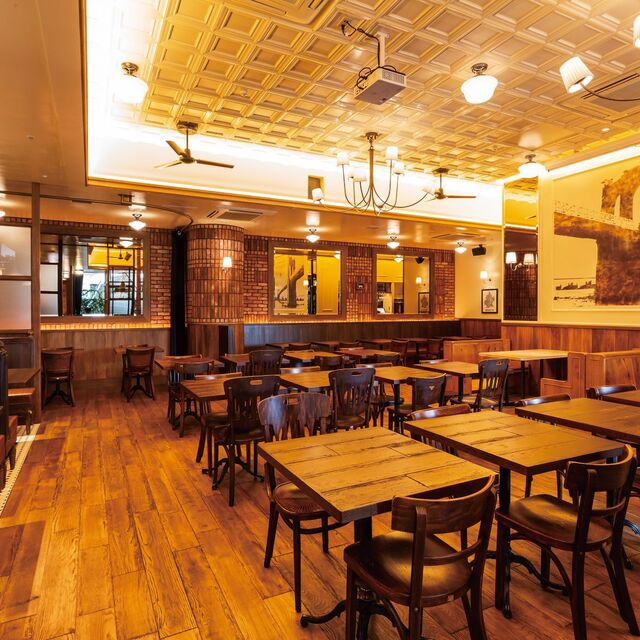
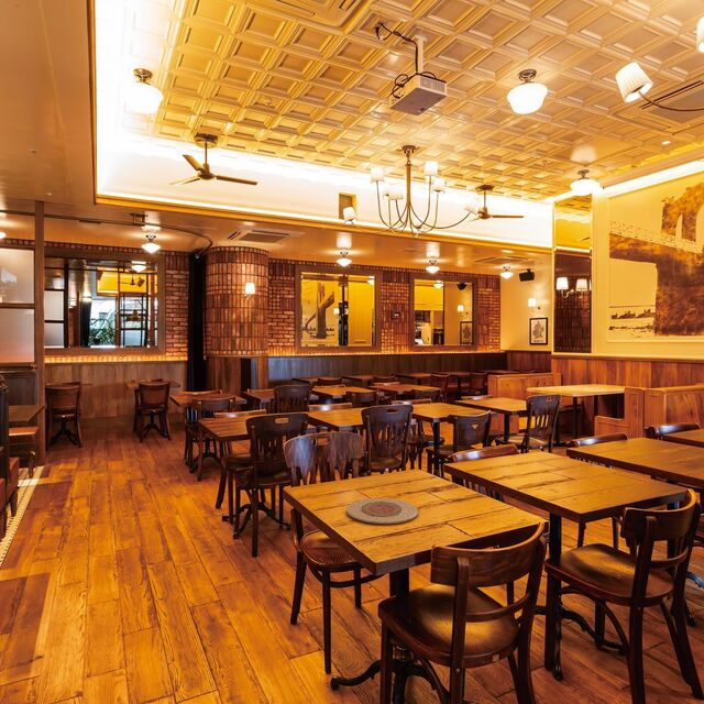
+ plate [345,497,419,525]
